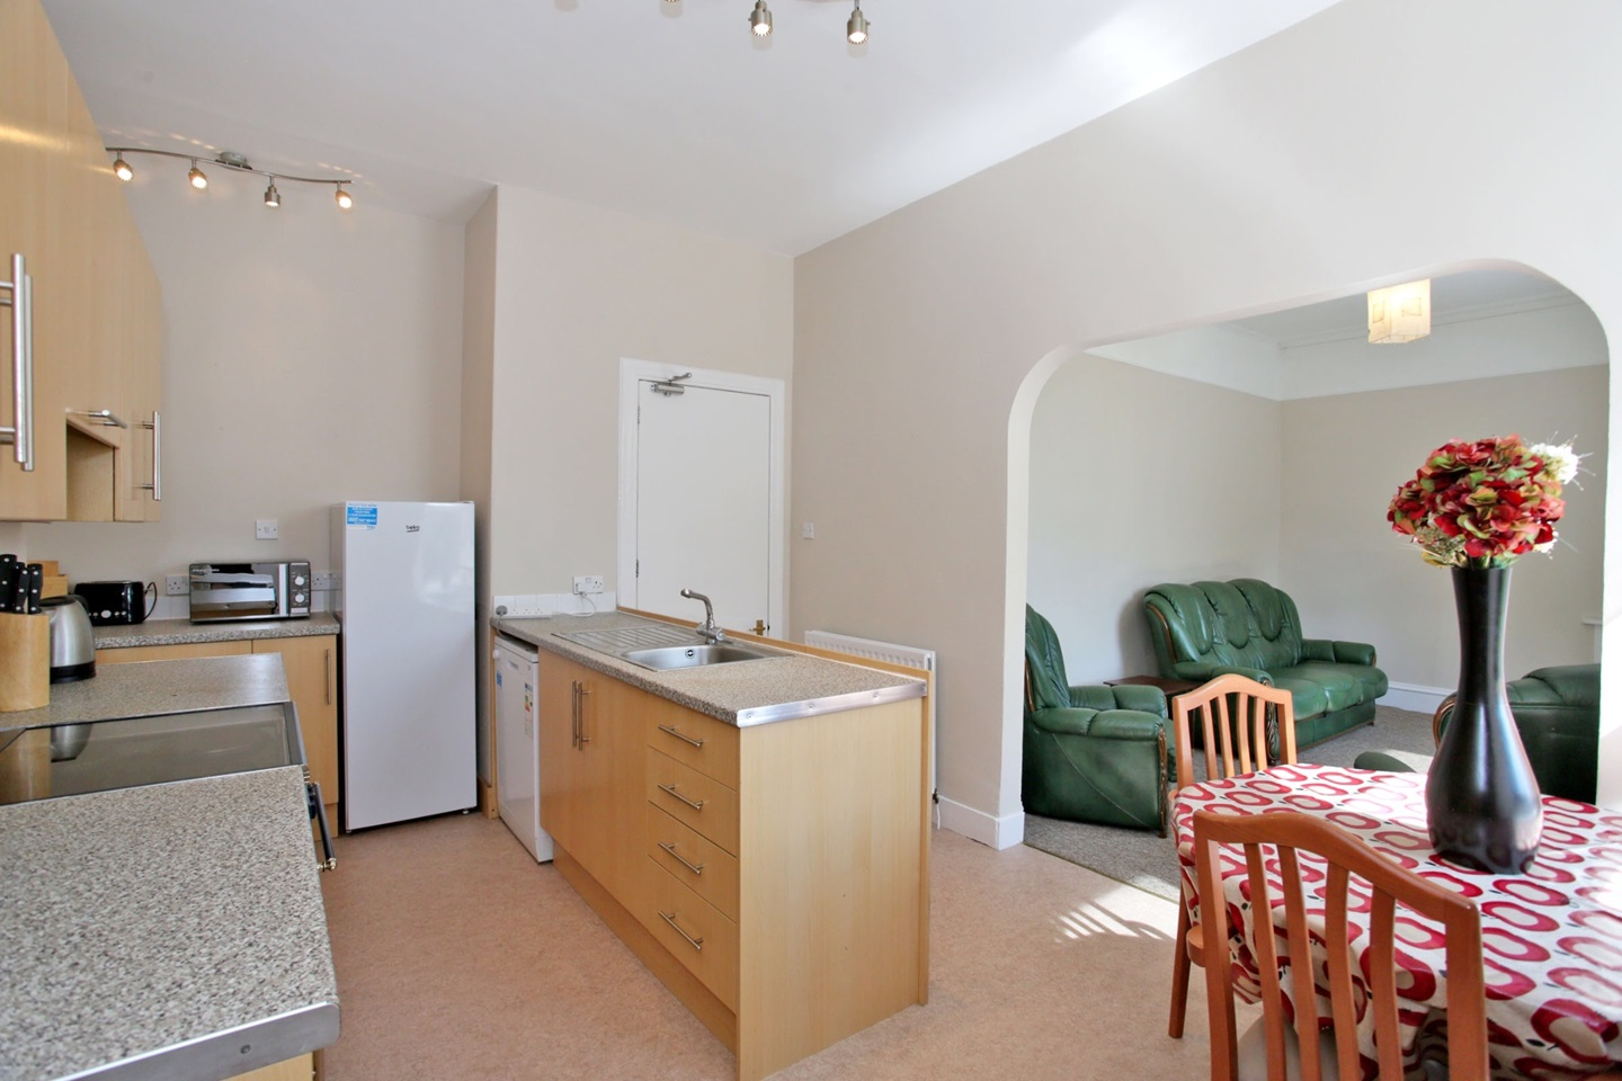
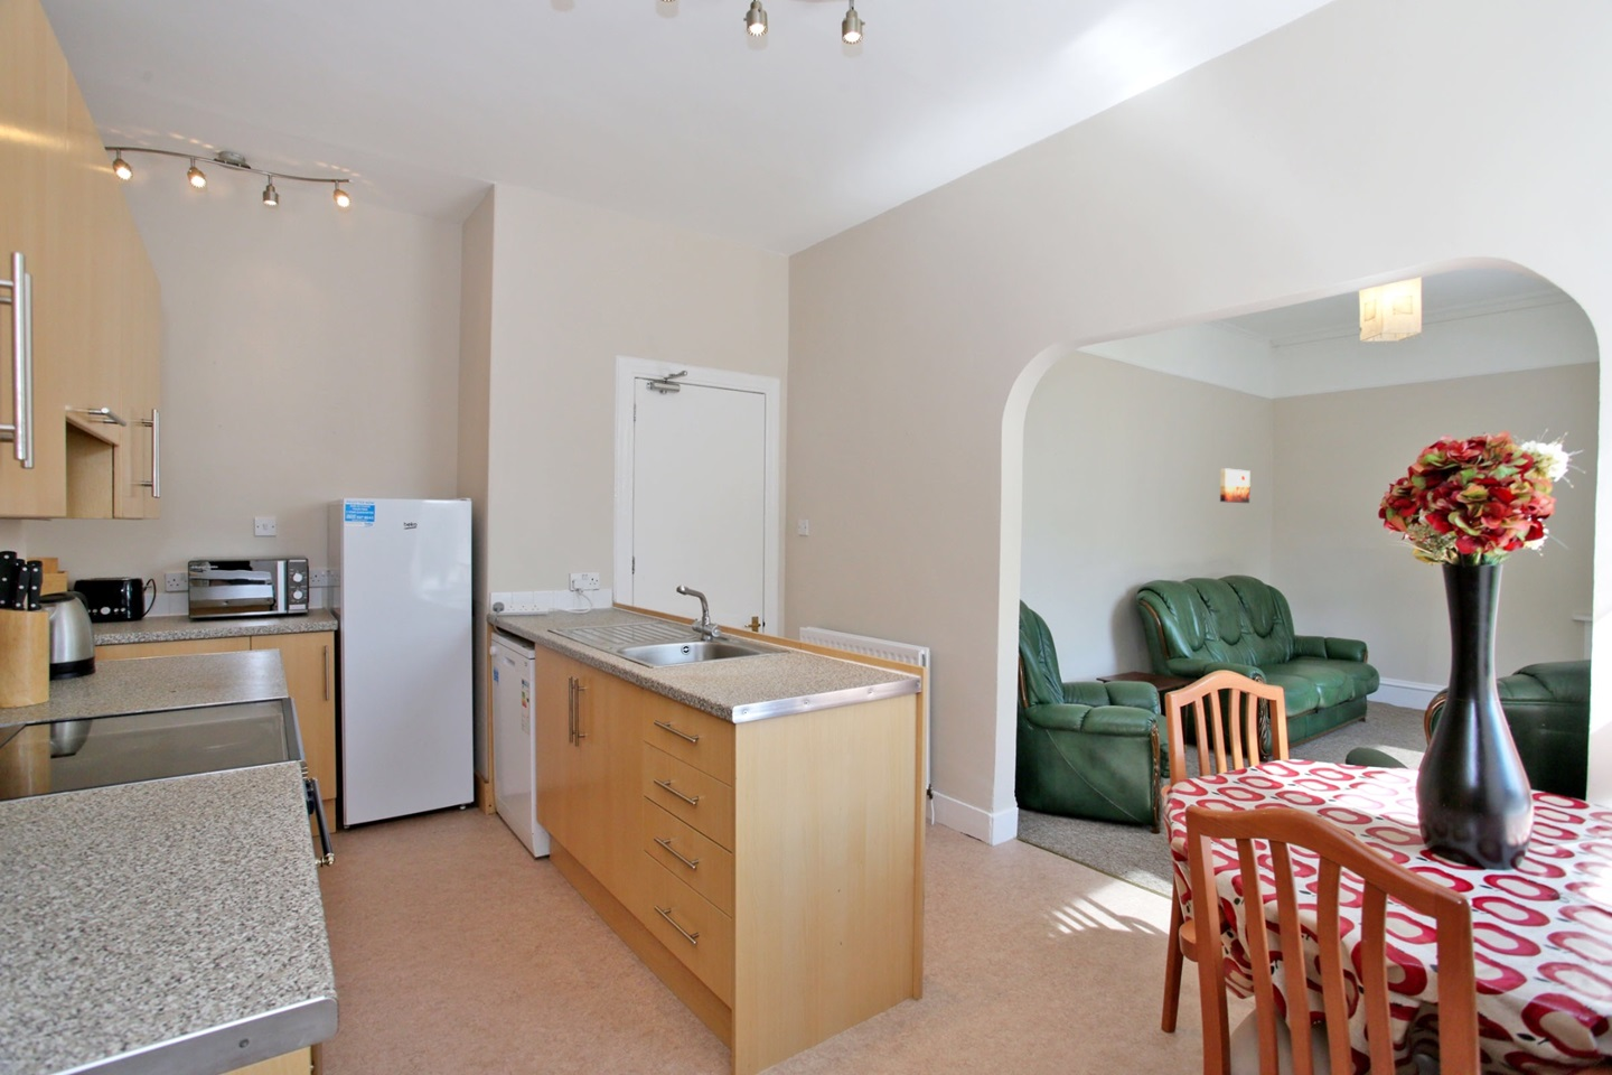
+ wall art [1219,467,1251,504]
